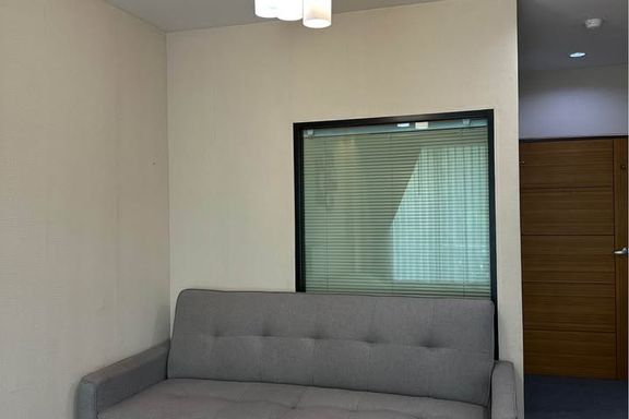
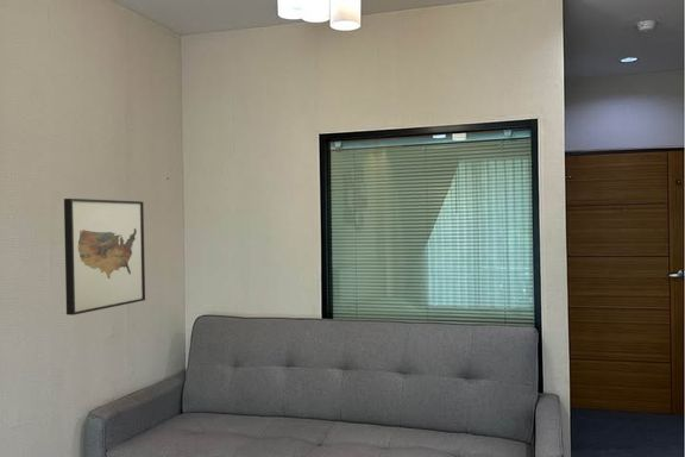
+ wall art [63,198,146,317]
